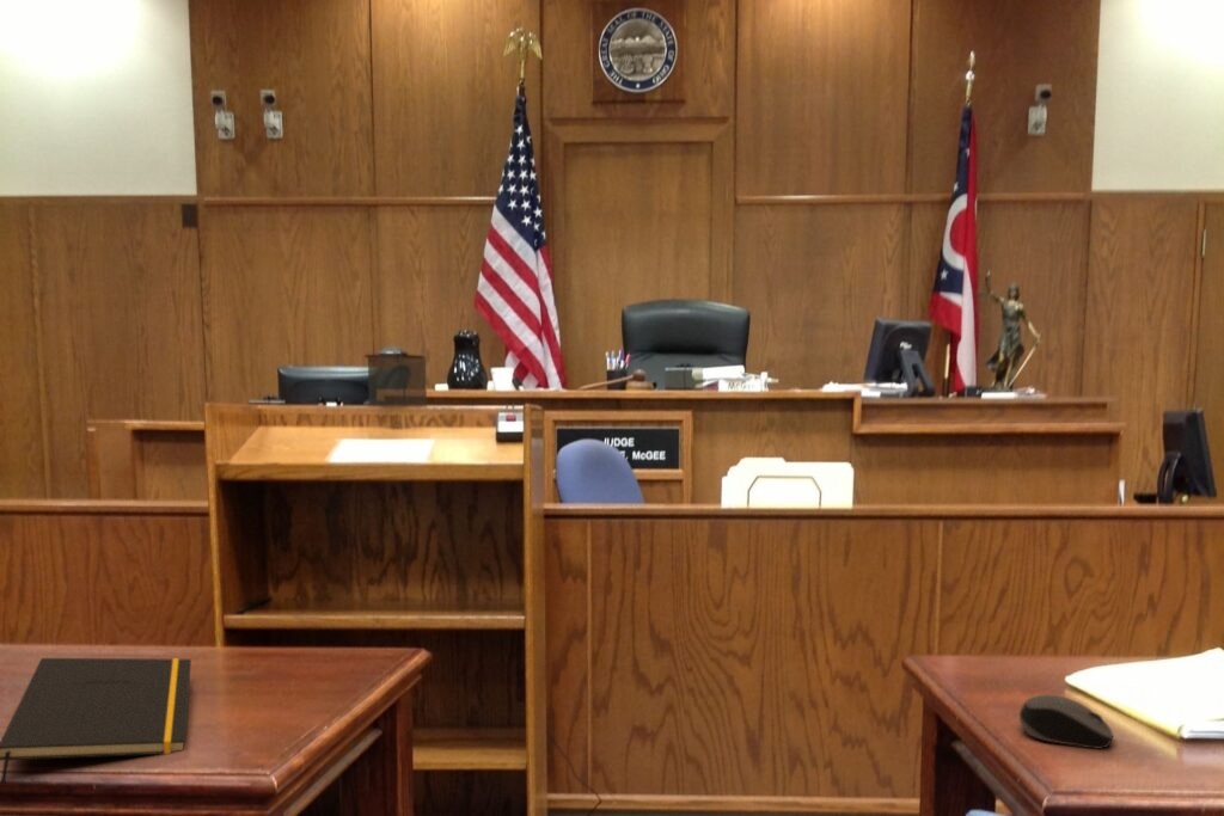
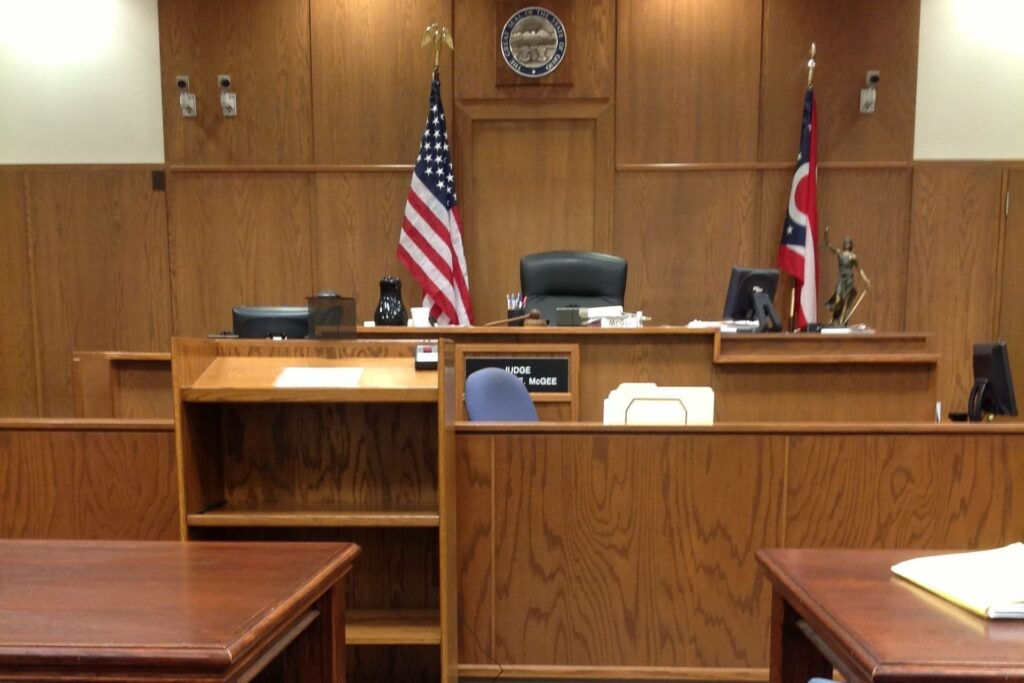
- notepad [0,657,192,785]
- computer mouse [1018,693,1115,750]
